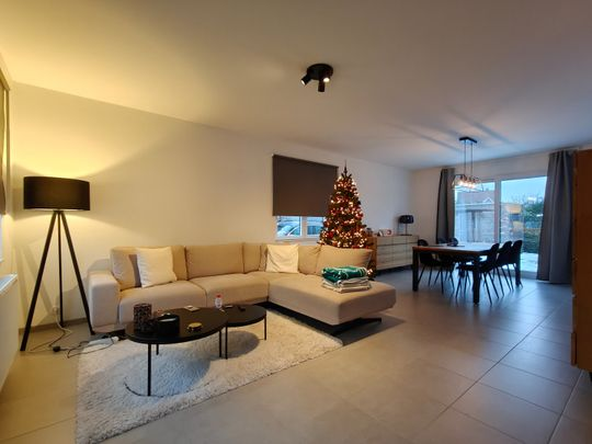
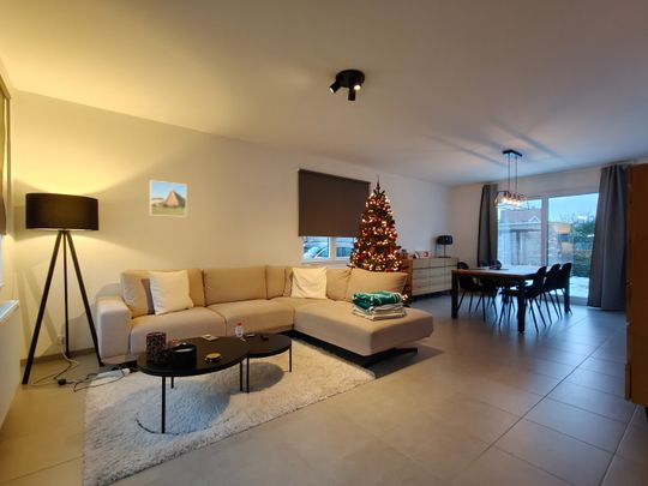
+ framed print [149,179,187,218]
